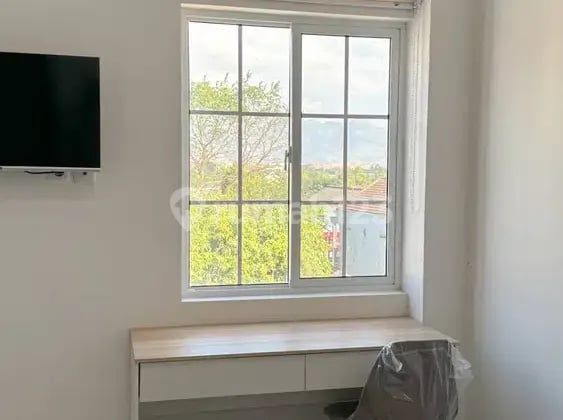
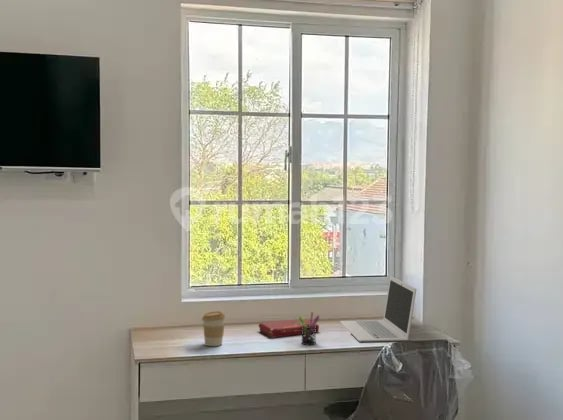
+ coffee cup [201,310,226,347]
+ pen holder [298,311,320,346]
+ laptop [339,275,417,343]
+ book [257,318,320,339]
